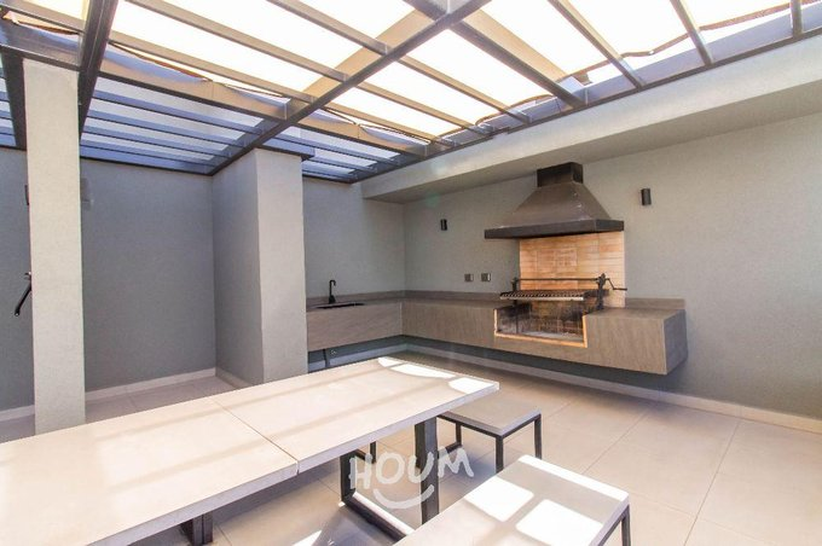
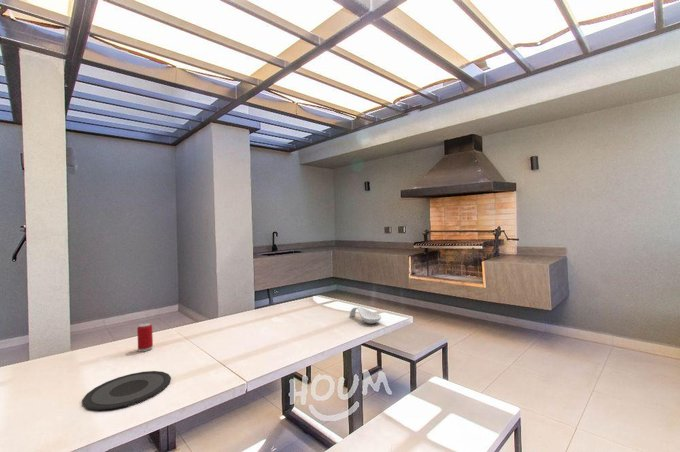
+ plate [82,370,172,411]
+ spoon rest [349,306,382,325]
+ beverage can [136,322,154,353]
